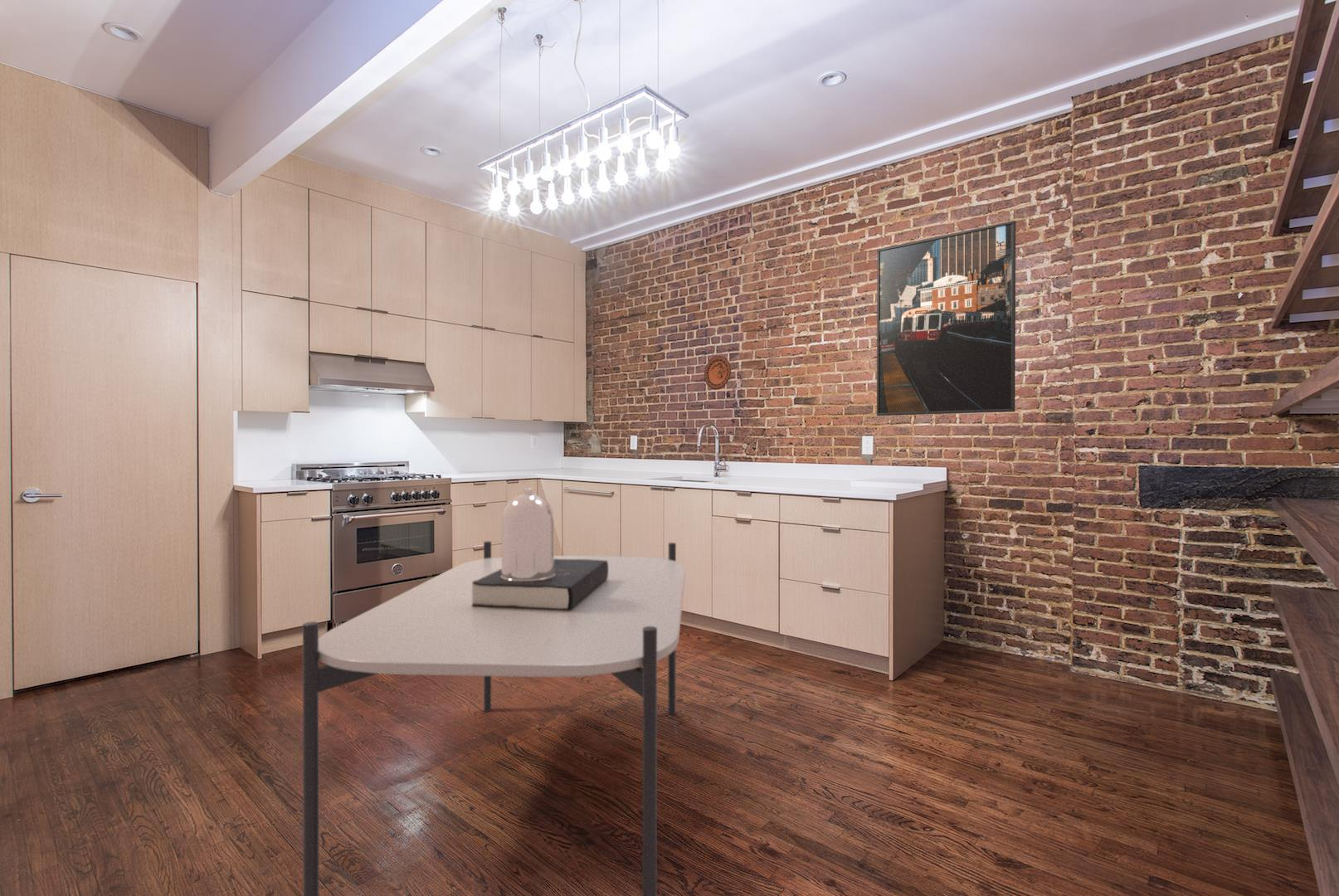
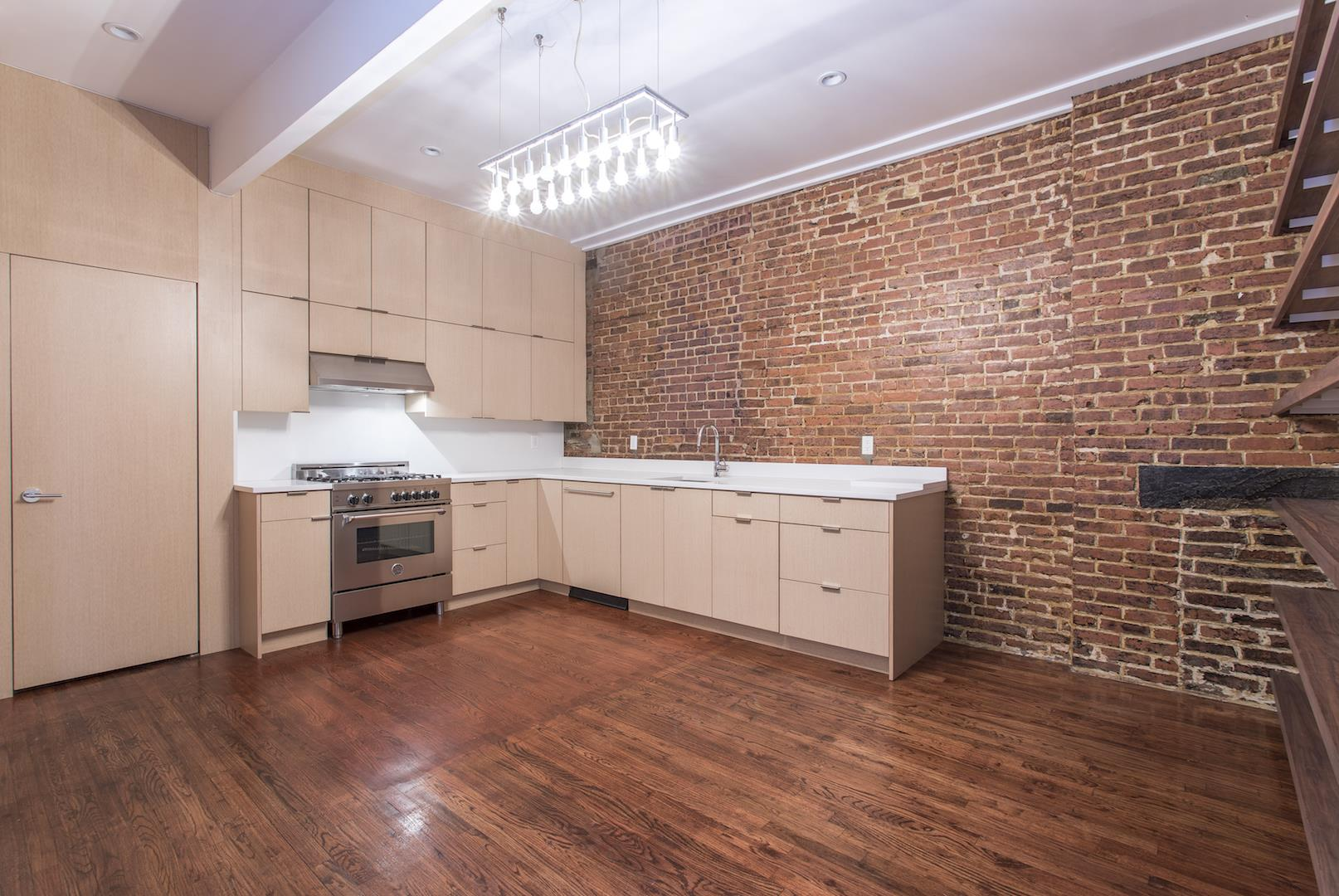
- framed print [876,220,1016,416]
- decorative plate [704,355,732,390]
- dining table [302,487,686,896]
